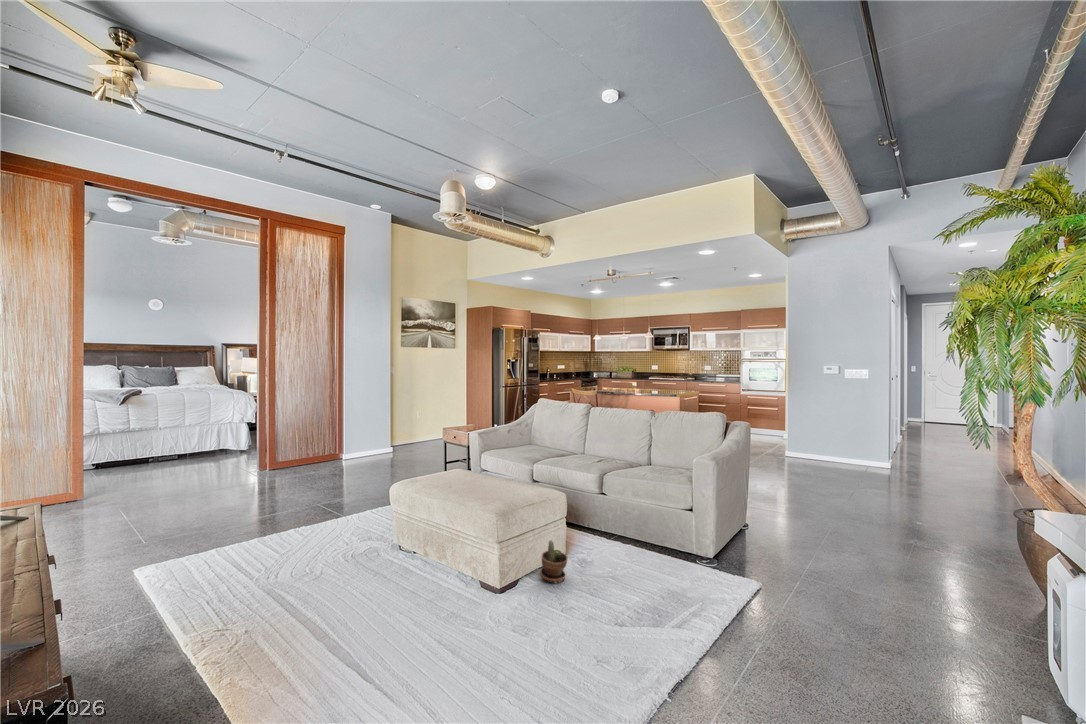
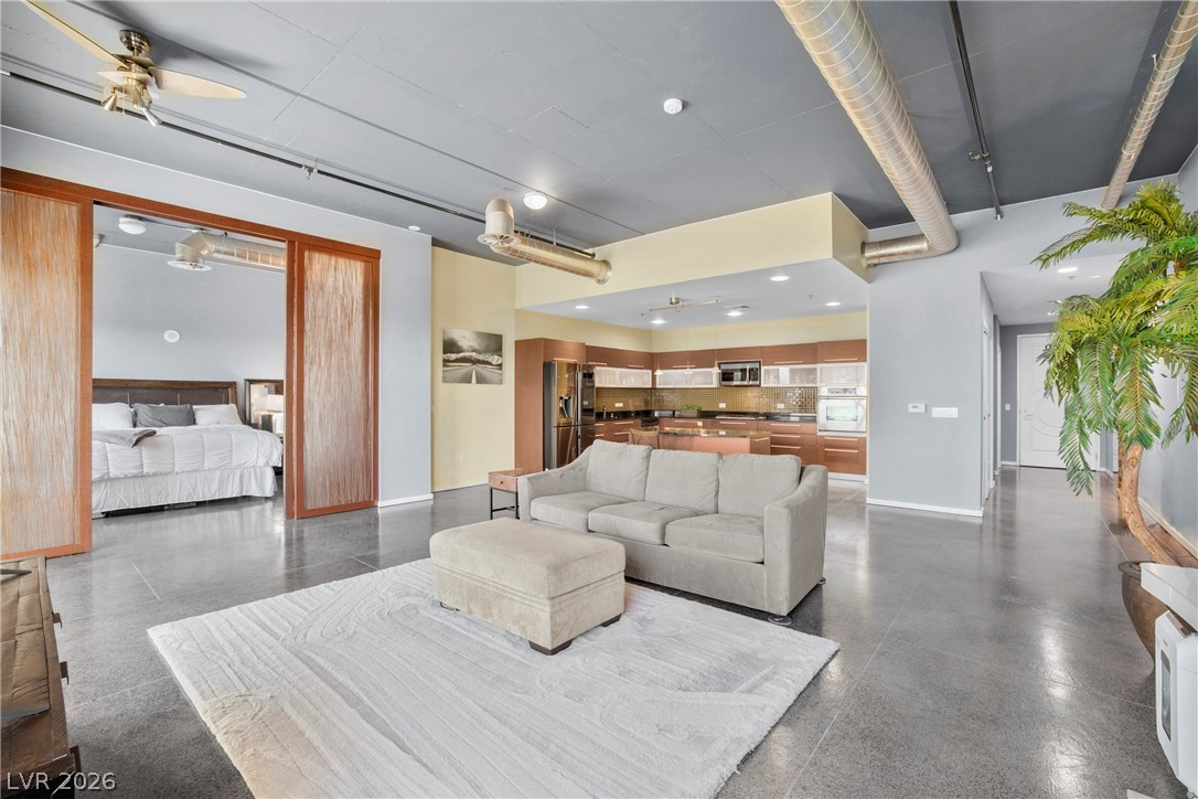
- potted plant [539,539,569,584]
